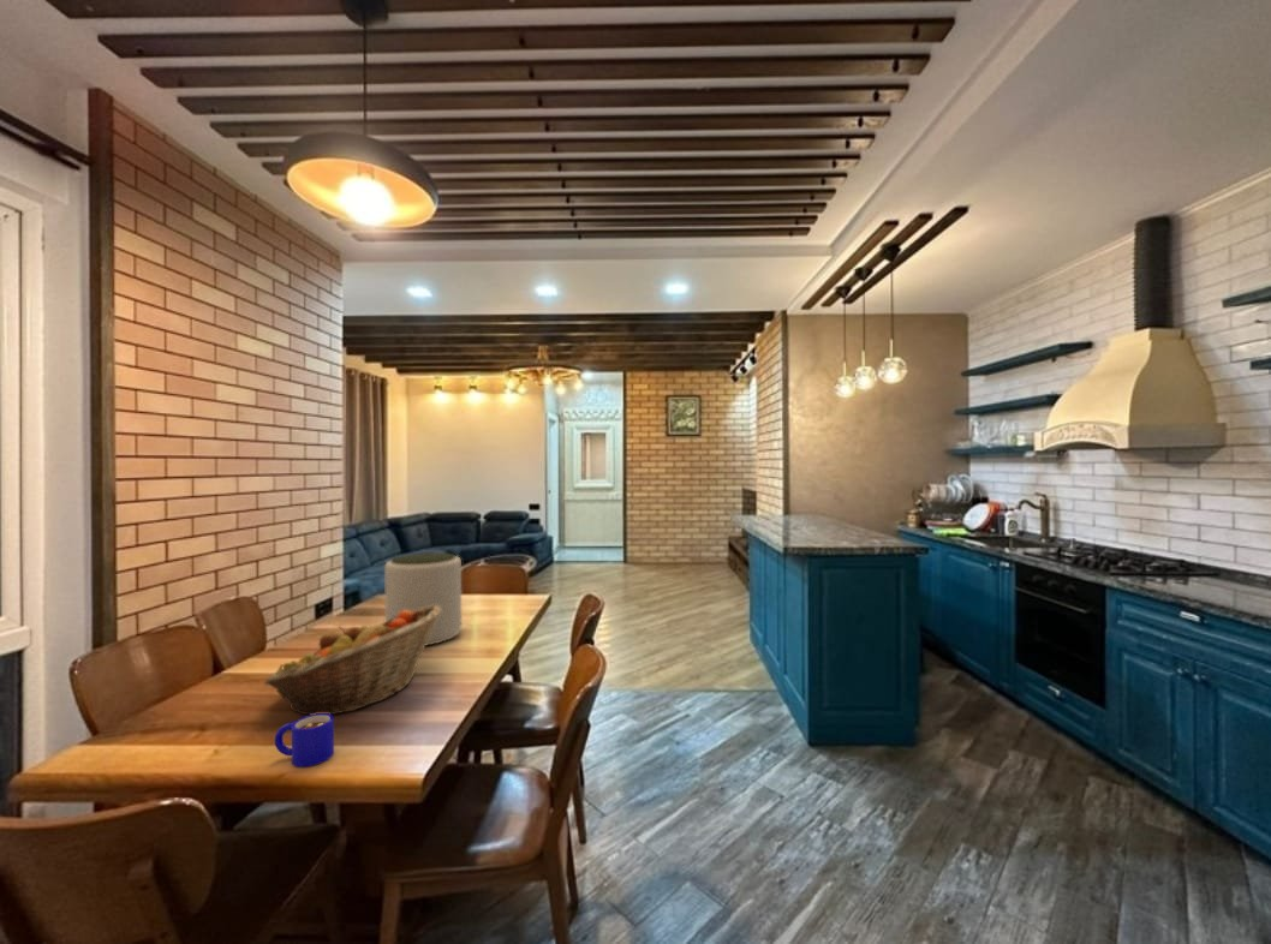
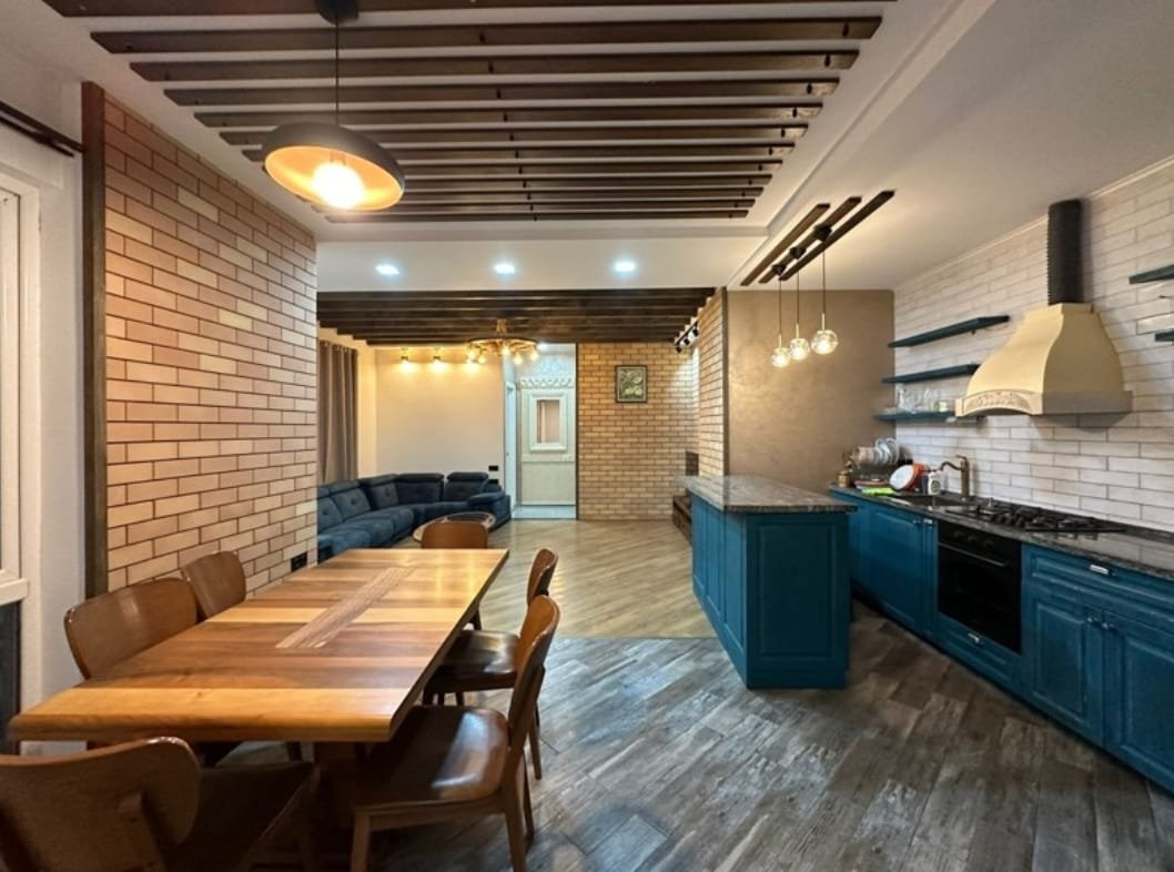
- plant pot [383,551,463,646]
- fruit basket [263,605,441,716]
- mug [274,713,335,769]
